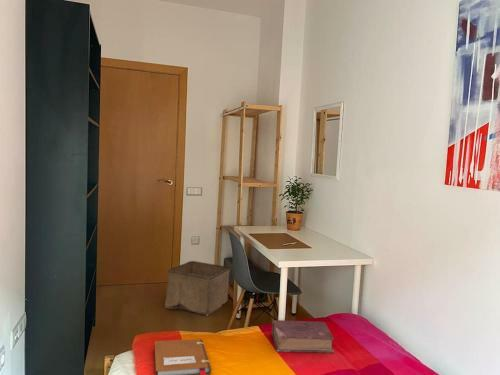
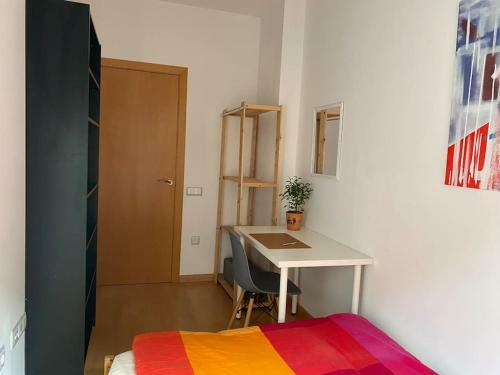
- book [271,319,335,354]
- notebook [153,338,212,375]
- storage bin [164,260,232,316]
